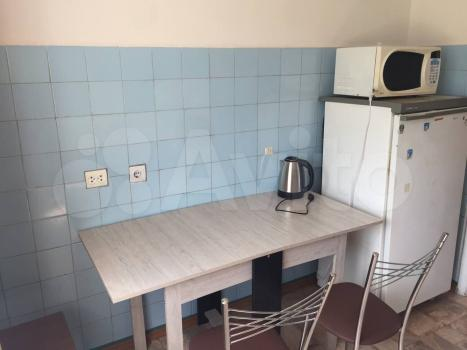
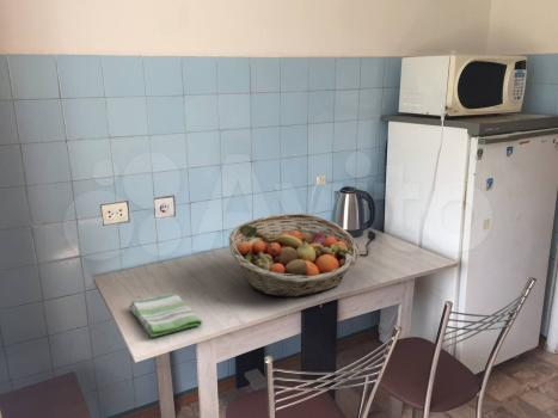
+ dish towel [128,293,203,338]
+ fruit basket [227,213,361,299]
